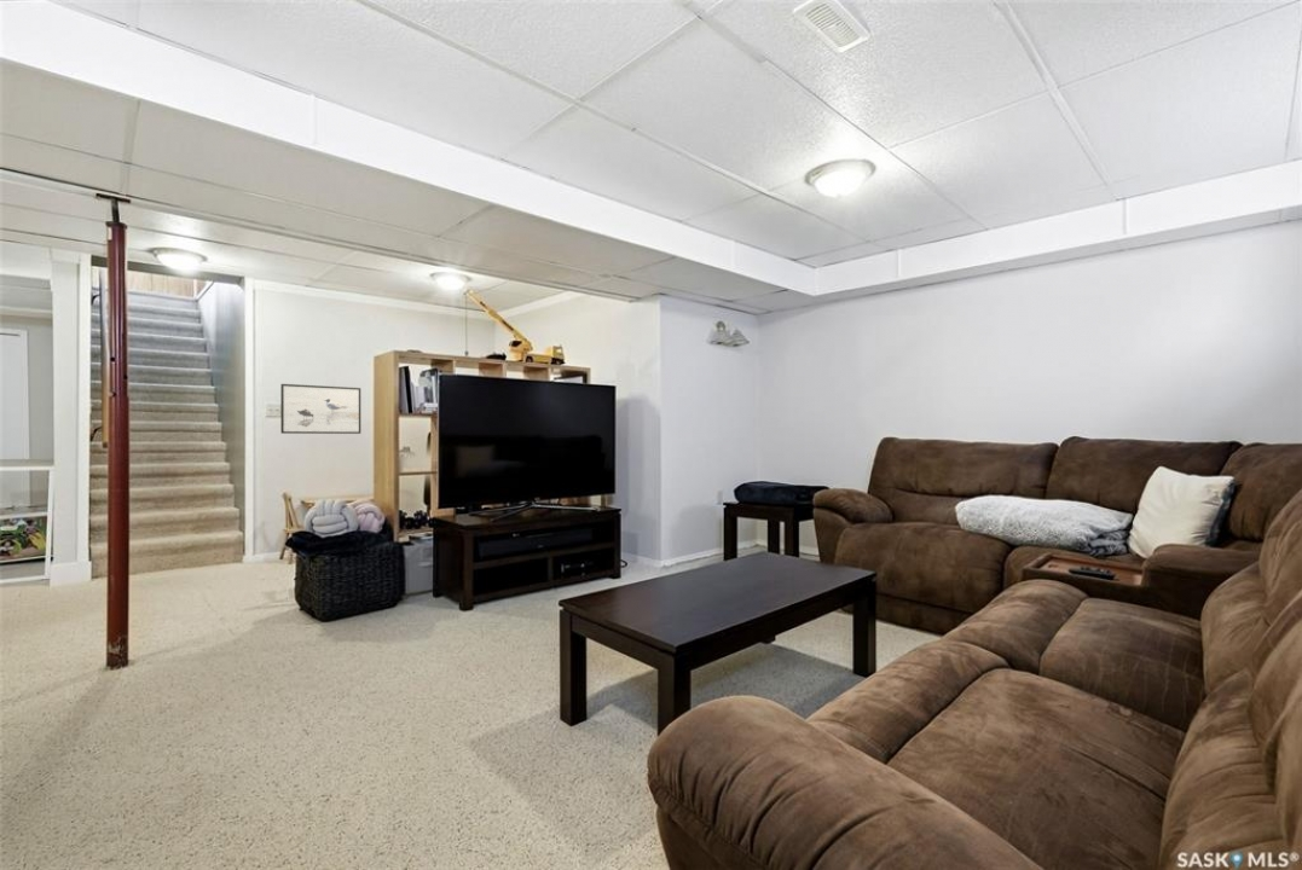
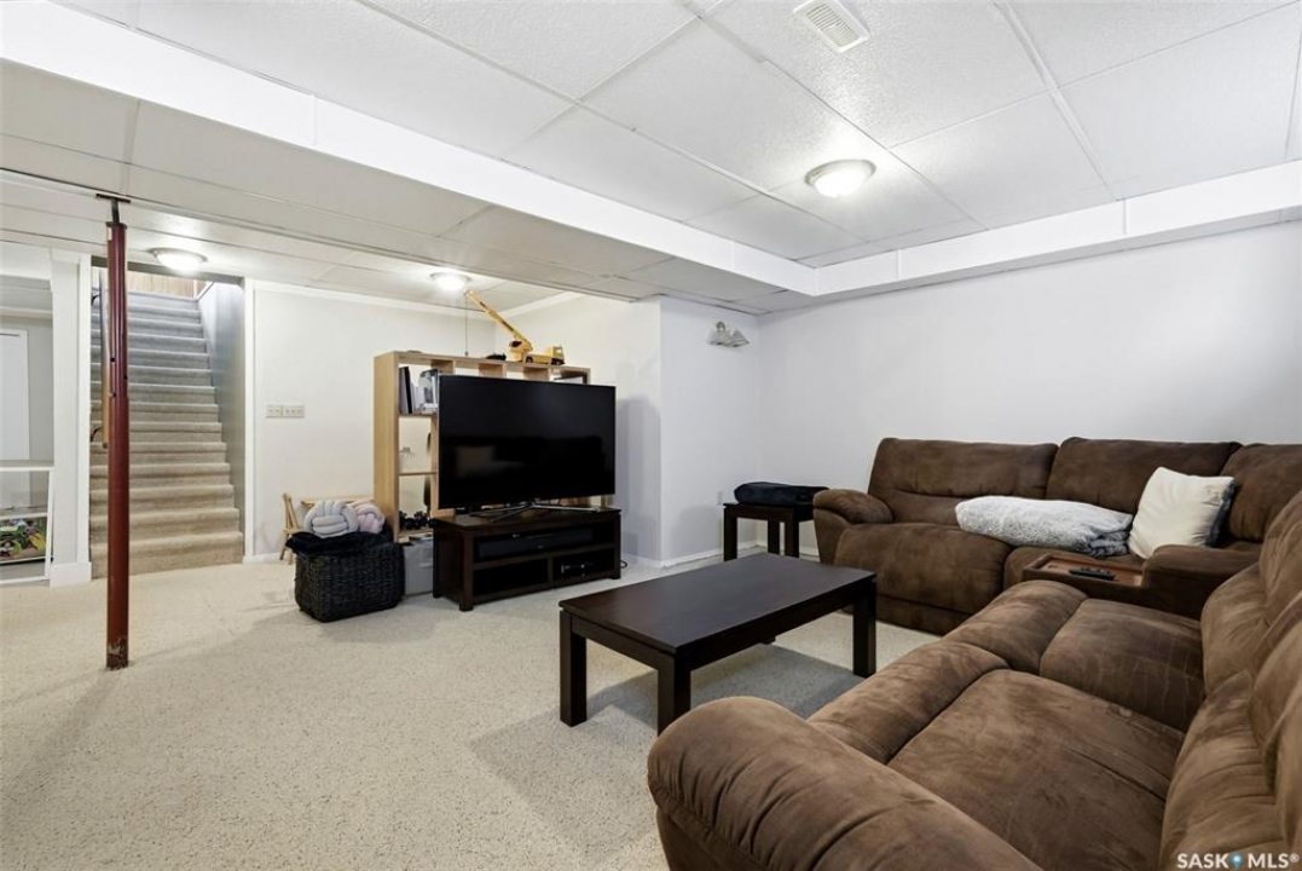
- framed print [279,383,361,435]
